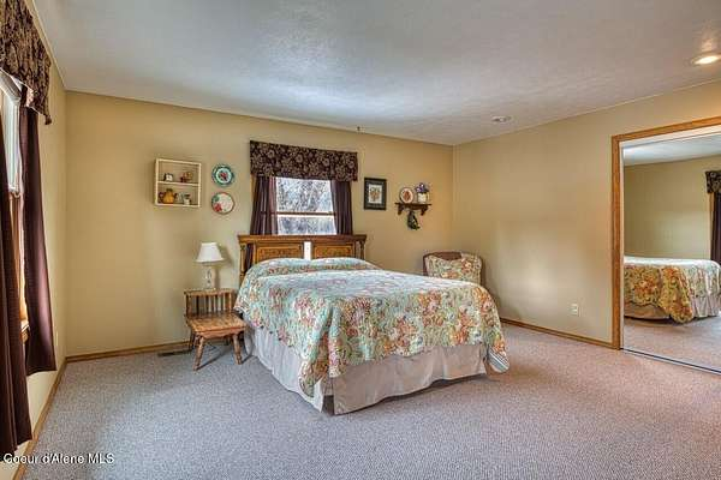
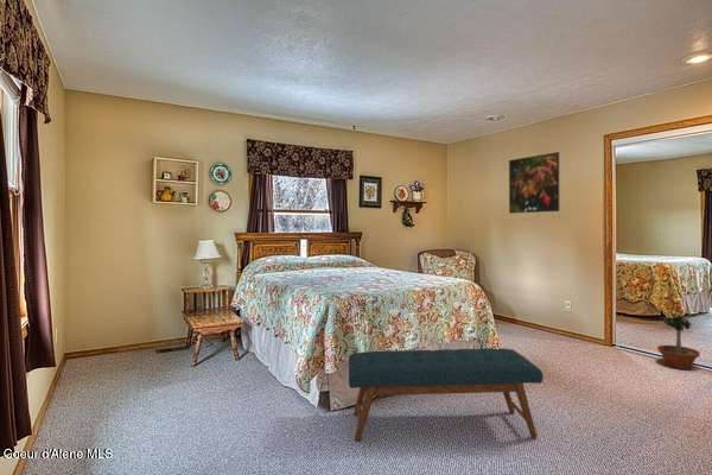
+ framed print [508,151,560,215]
+ potted tree [656,311,701,370]
+ bench [348,347,543,443]
